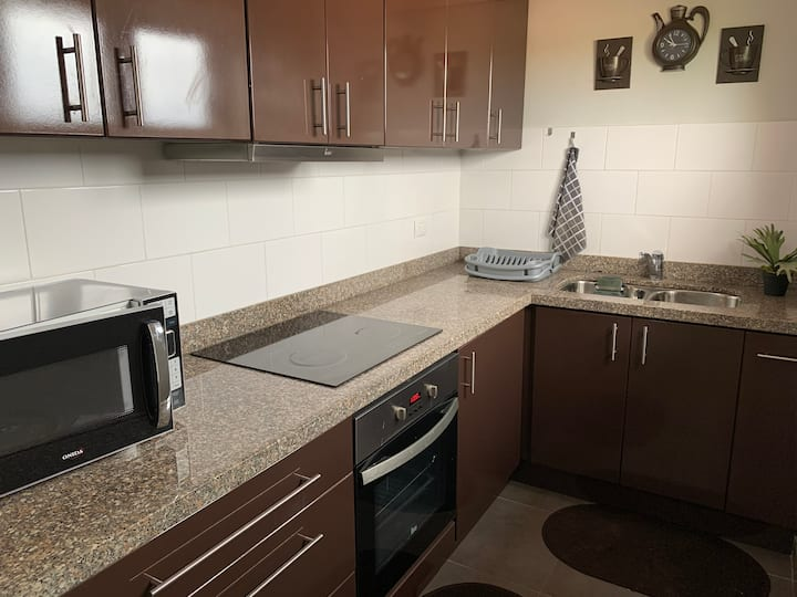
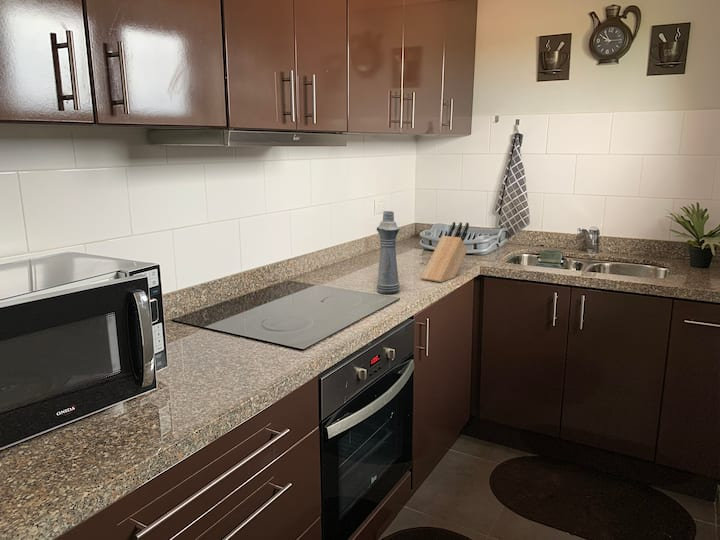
+ knife block [420,221,470,283]
+ bottle [375,210,401,295]
